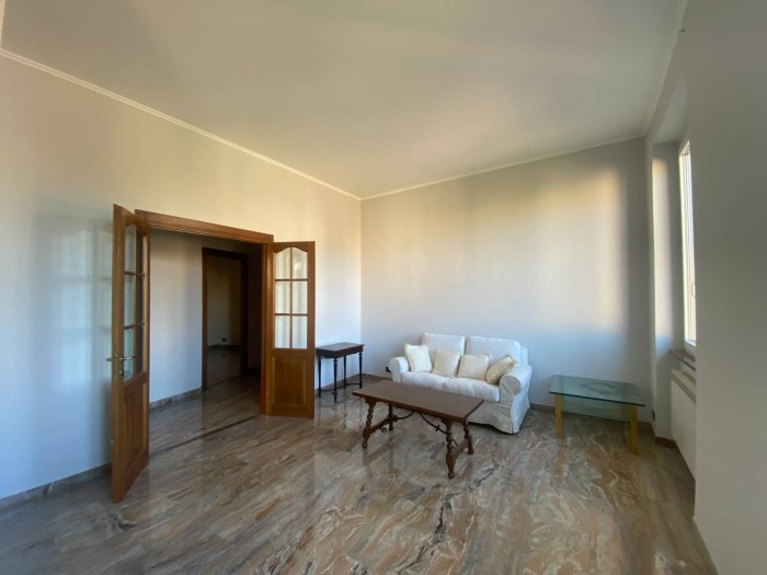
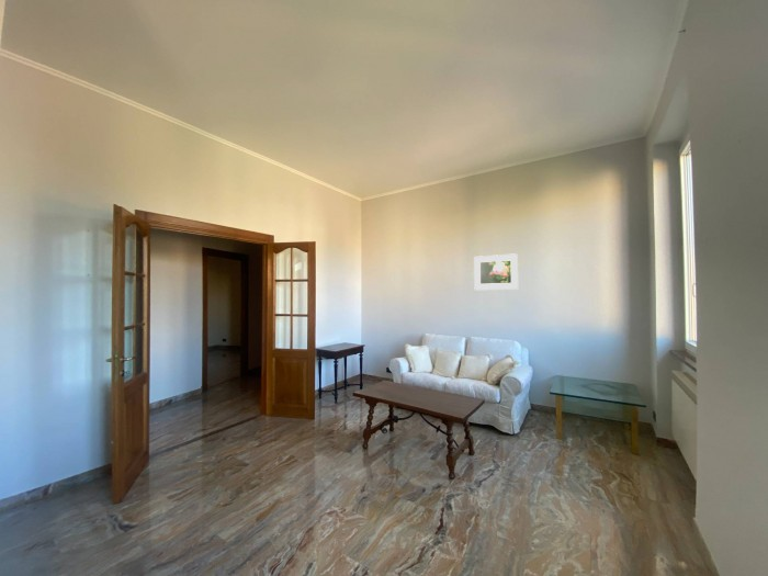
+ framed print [473,252,519,291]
